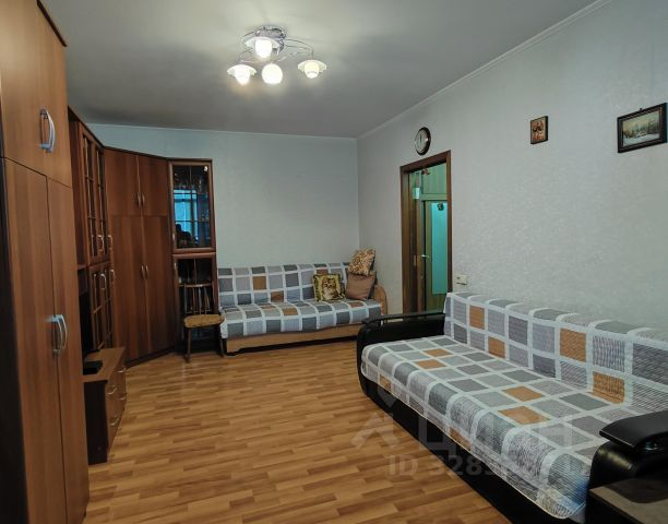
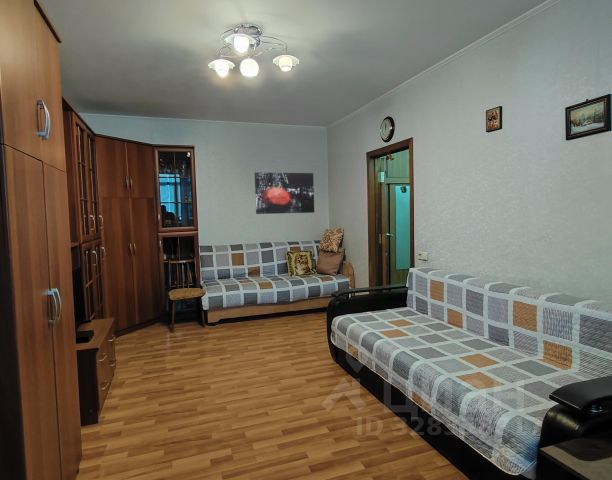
+ wall art [254,172,315,215]
